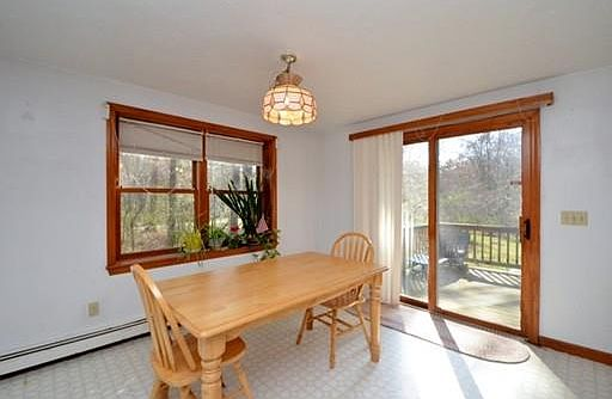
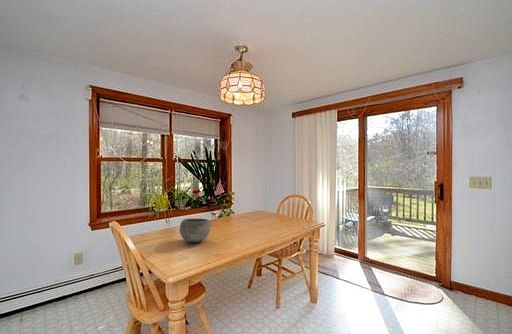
+ bowl [179,217,212,243]
